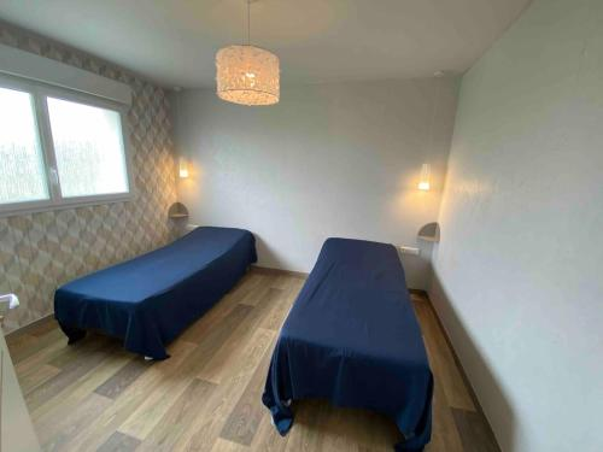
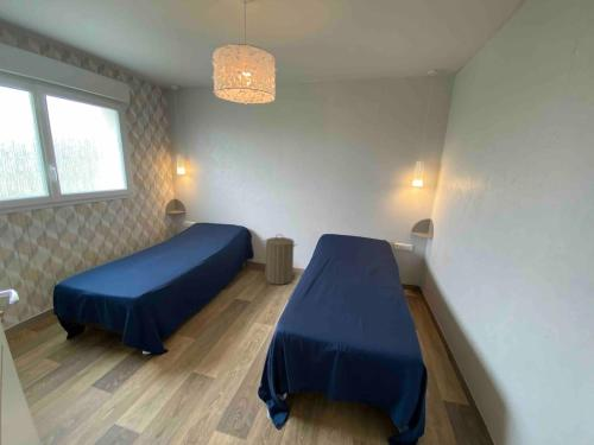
+ laundry hamper [263,233,298,286]
